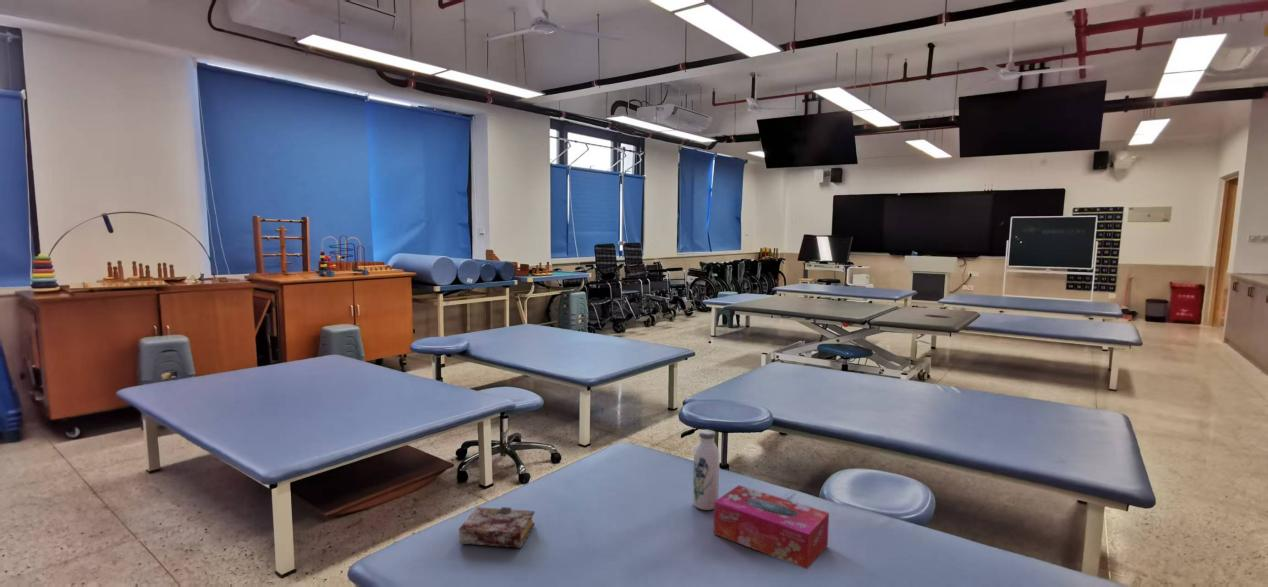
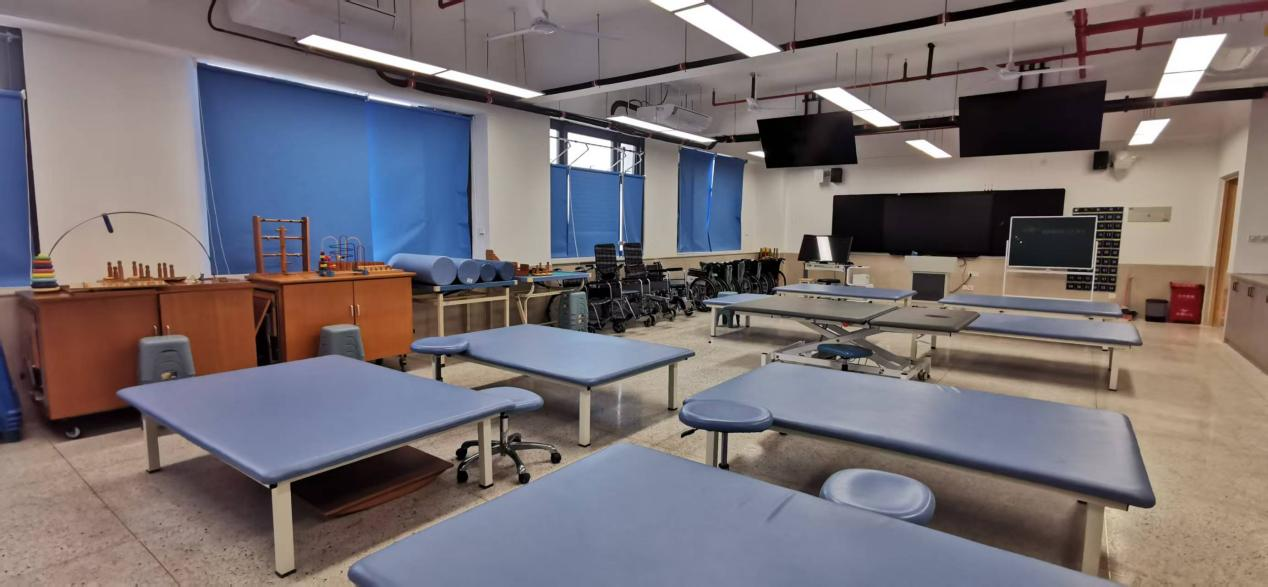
- water bottle [692,429,720,511]
- book [458,506,536,549]
- tissue box [713,484,830,570]
